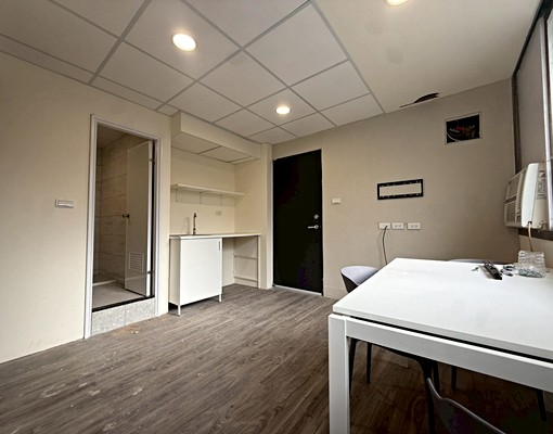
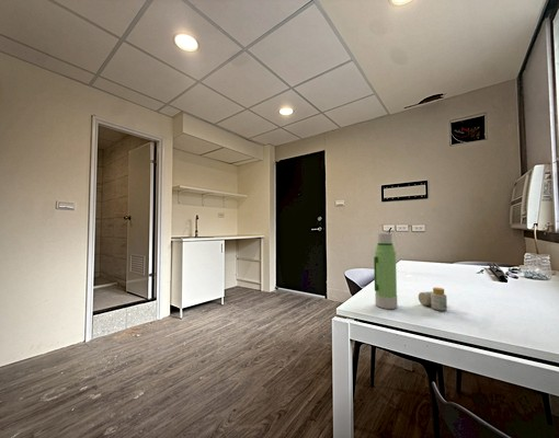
+ pill bottle [418,287,448,312]
+ water bottle [373,232,398,310]
